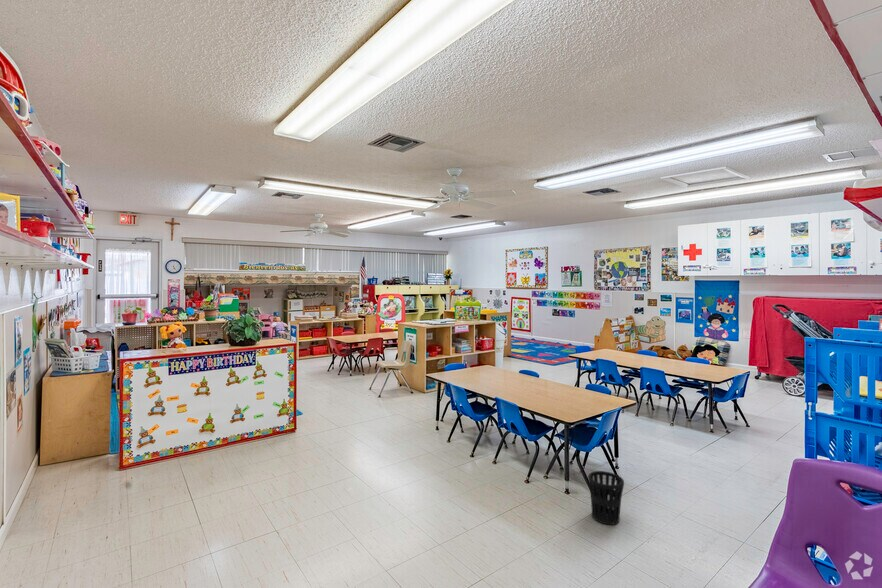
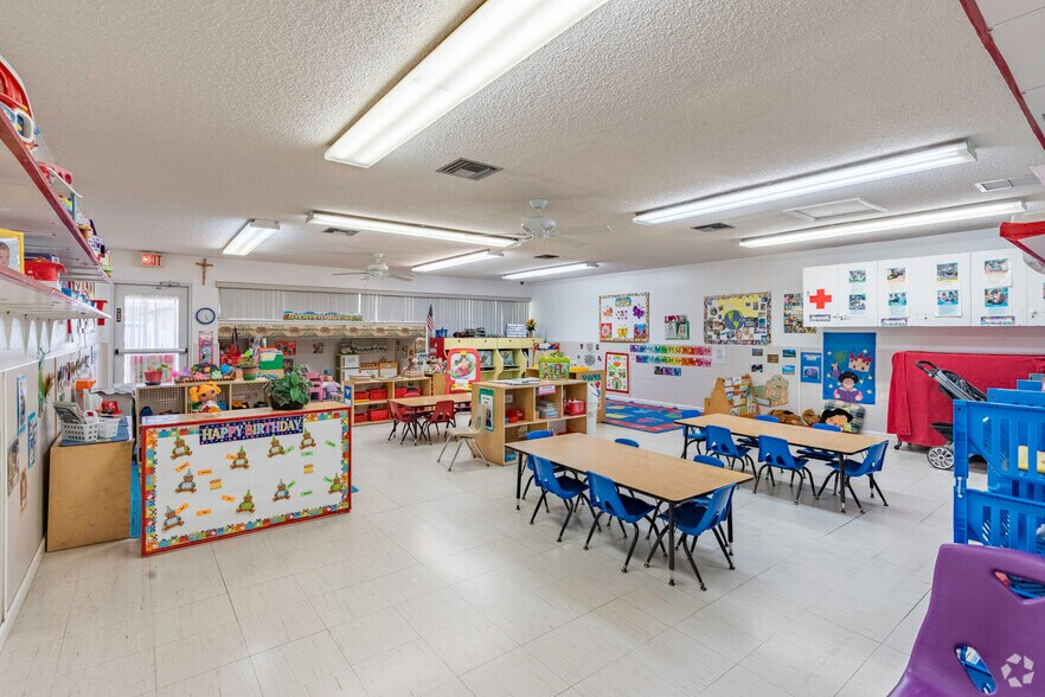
- wastebasket [587,470,625,526]
